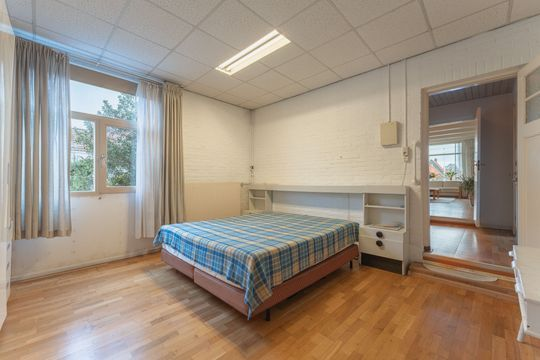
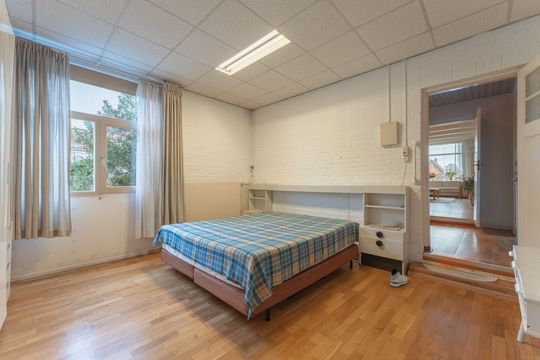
+ sneaker [389,268,409,288]
